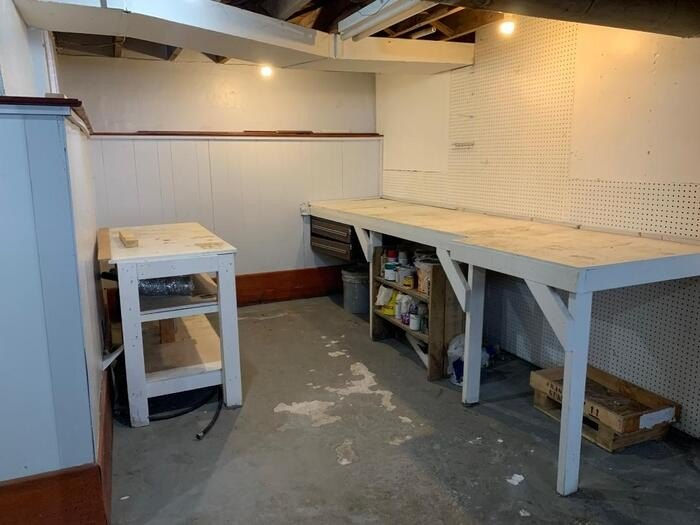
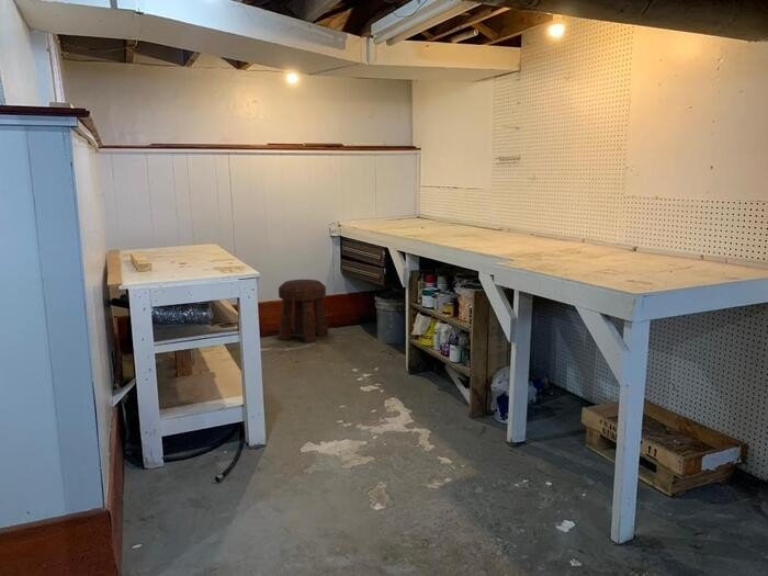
+ stool [278,279,329,343]
